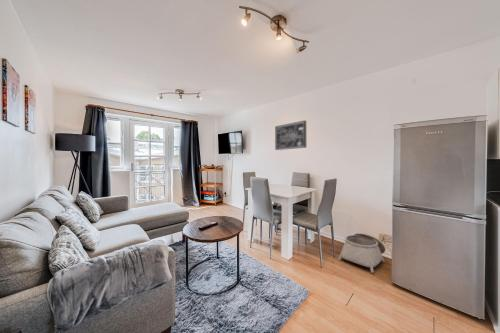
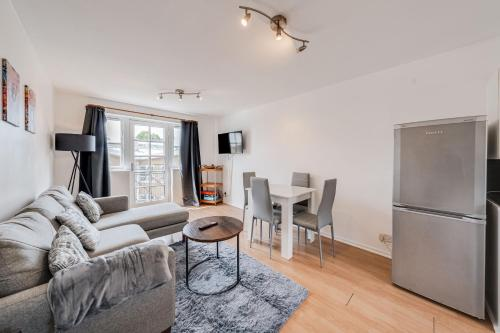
- basket [337,232,386,273]
- wall art [274,119,307,151]
